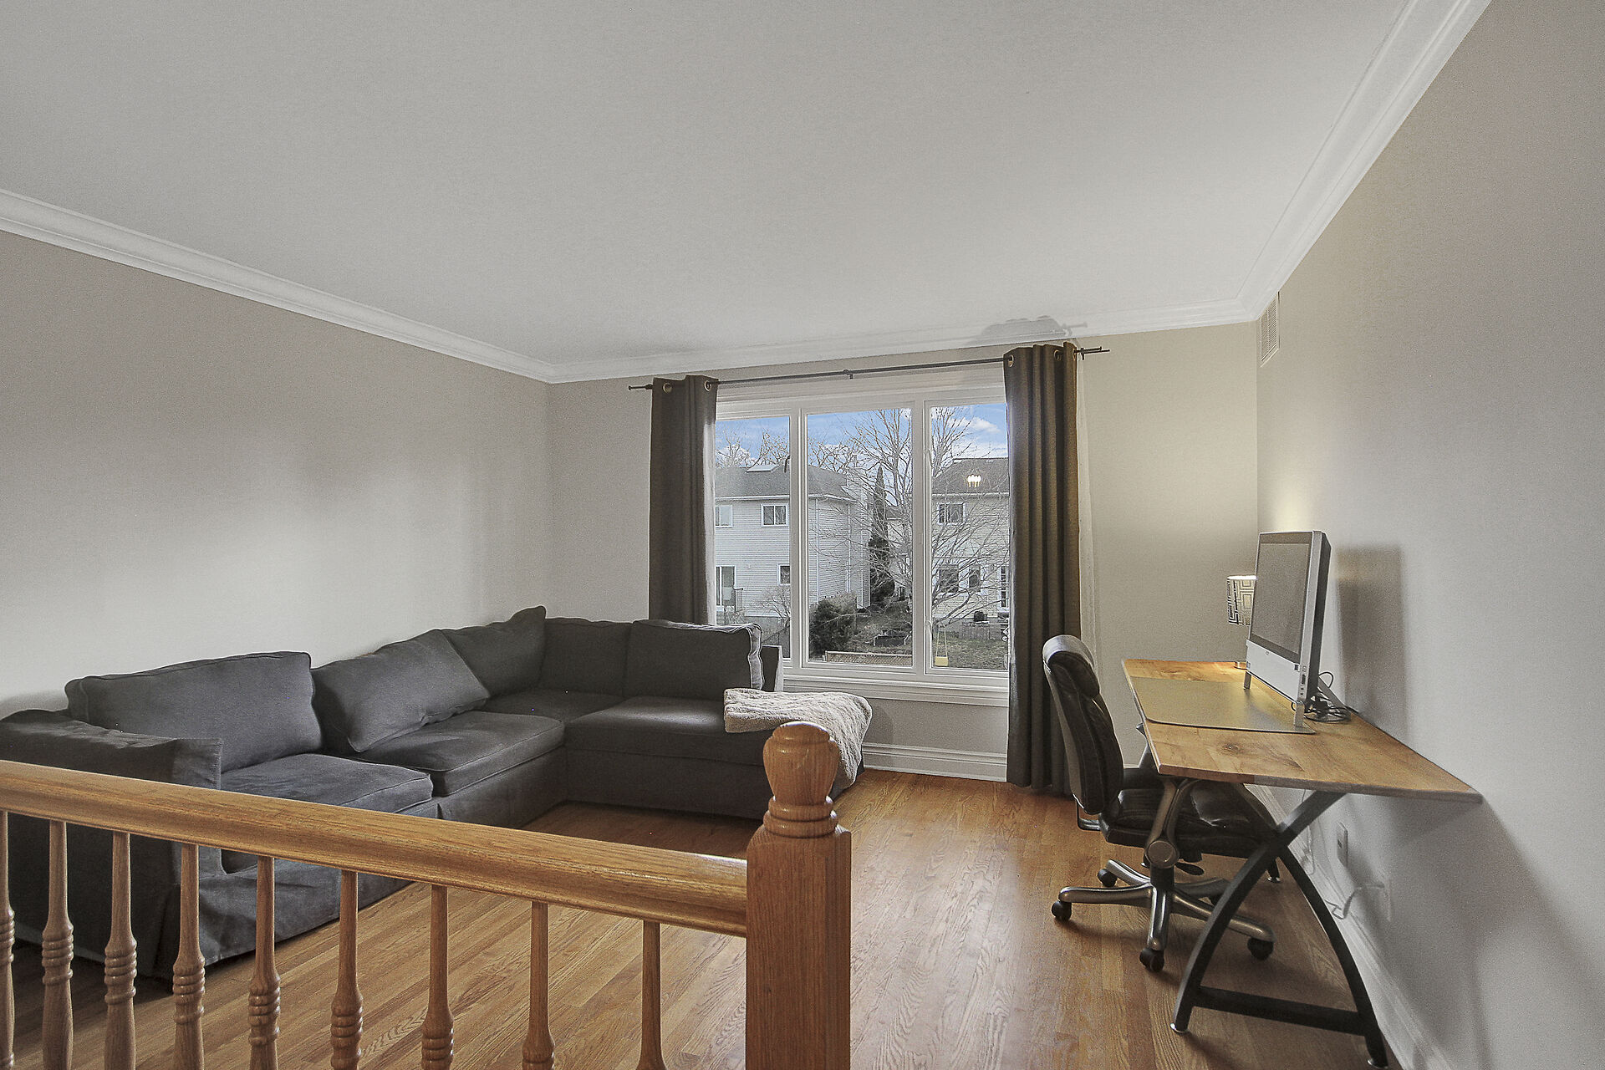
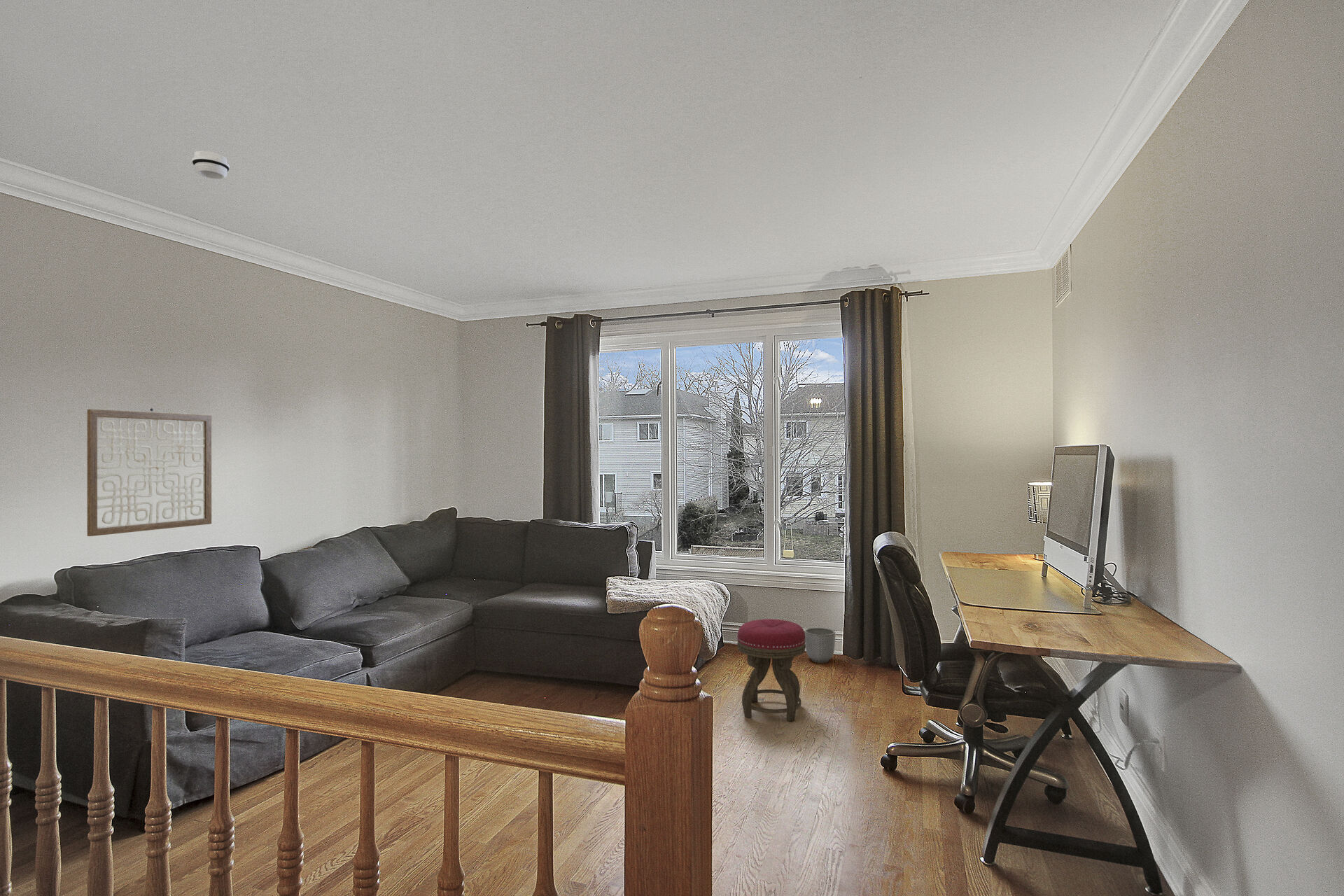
+ smoke detector [191,151,230,180]
+ planter [804,627,837,664]
+ stool [736,618,806,722]
+ wall art [87,407,212,537]
